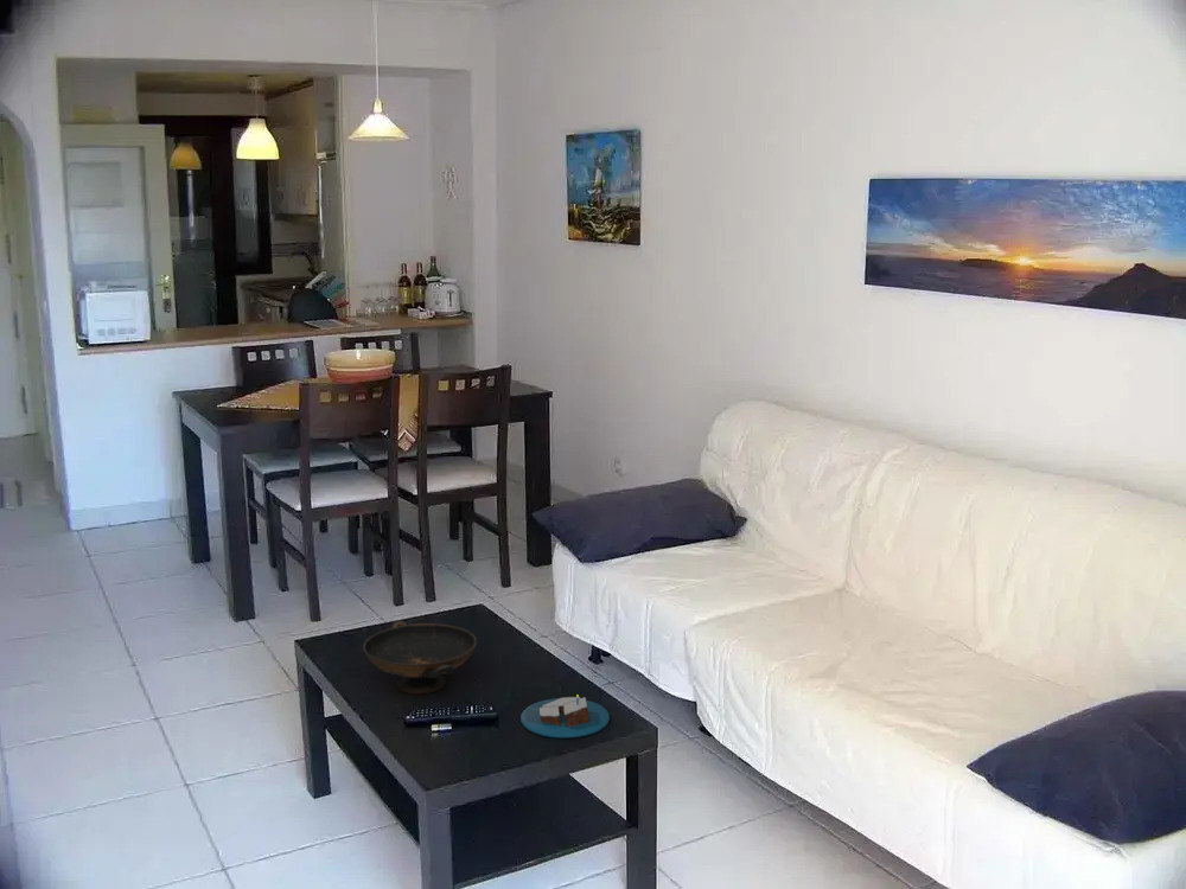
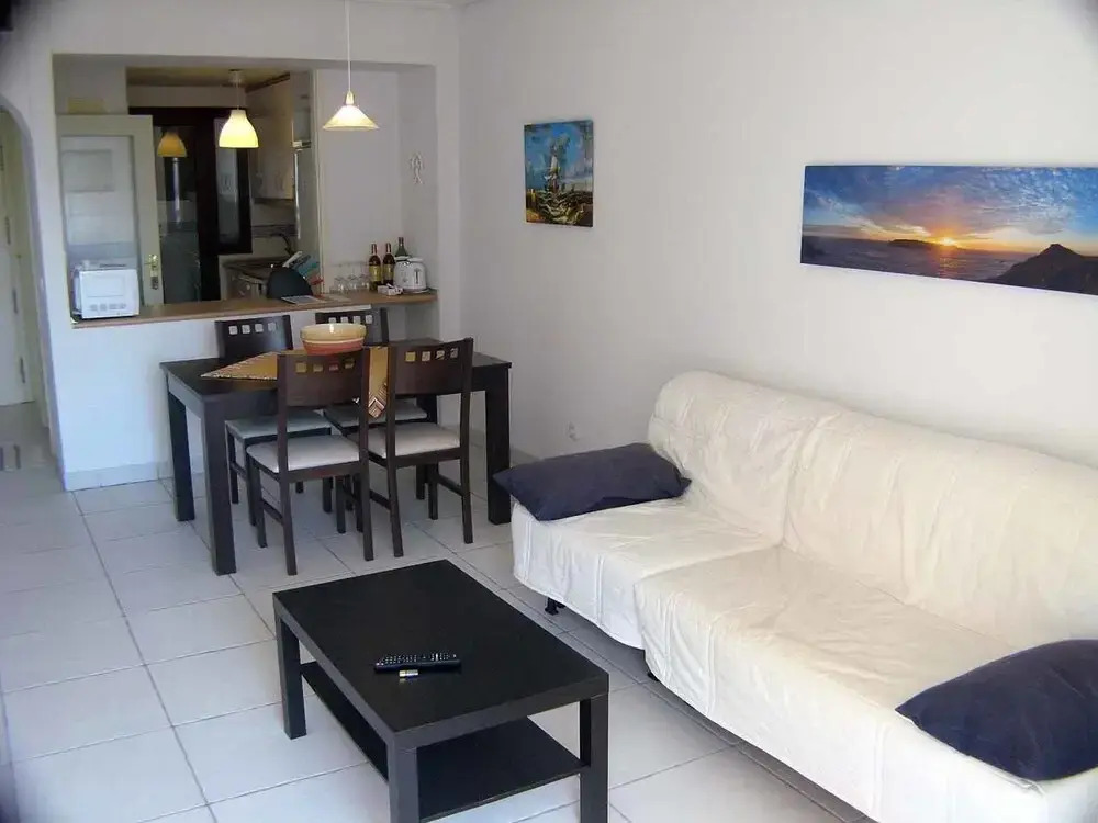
- candle [519,696,611,740]
- decorative bowl [362,620,478,695]
